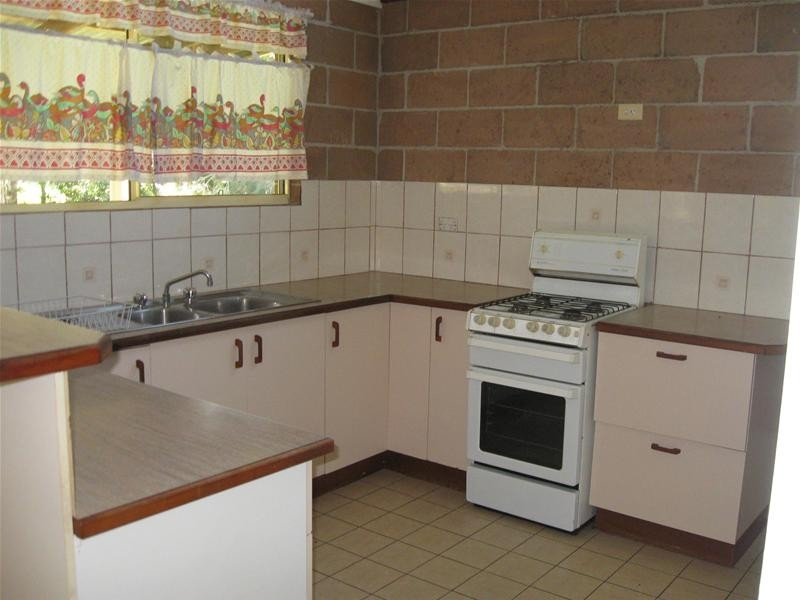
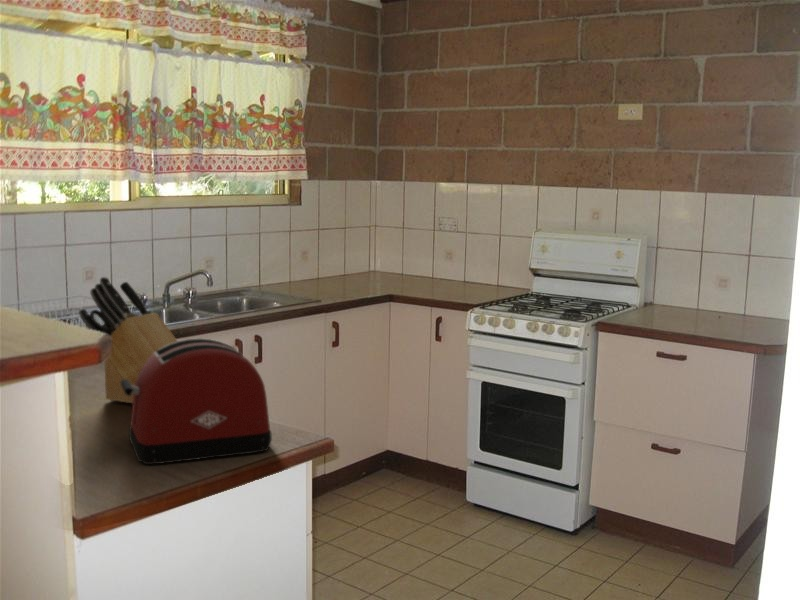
+ toaster [121,337,273,465]
+ knife block [78,276,178,404]
